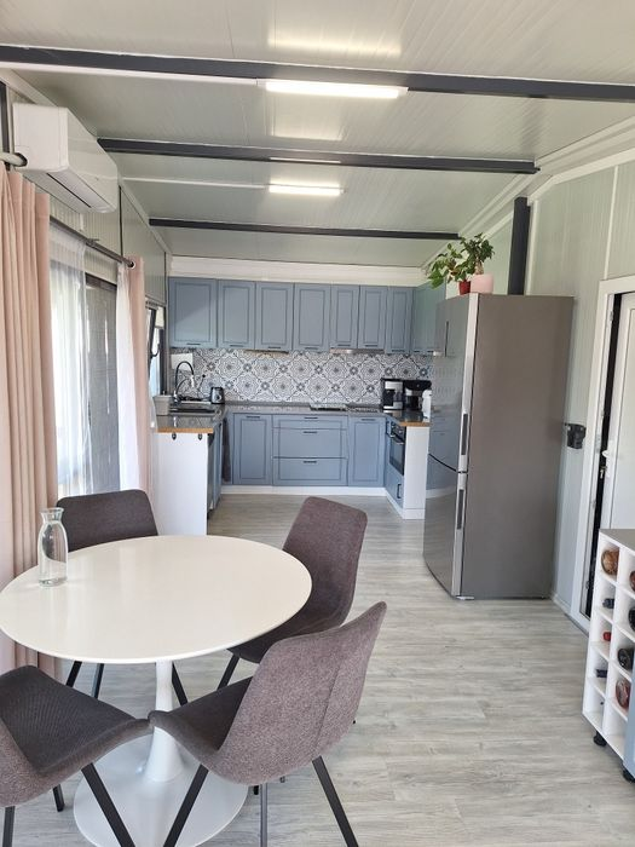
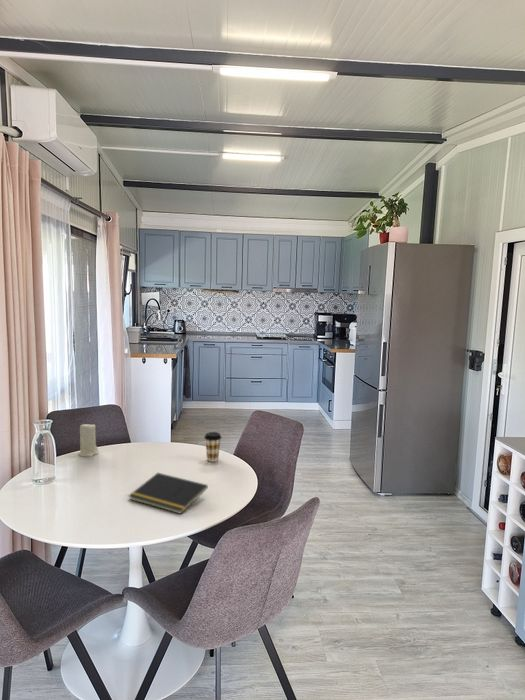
+ coffee cup [203,431,223,463]
+ candle [77,422,100,458]
+ notepad [128,472,209,515]
